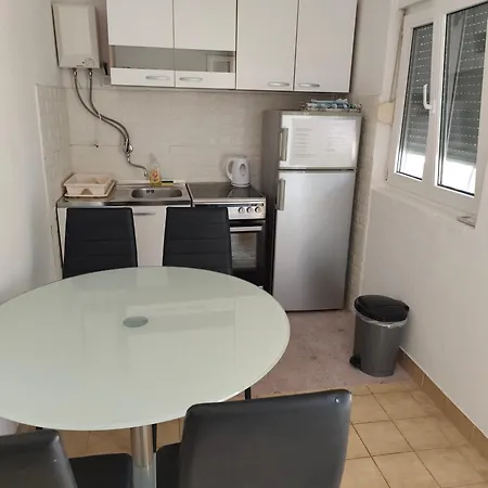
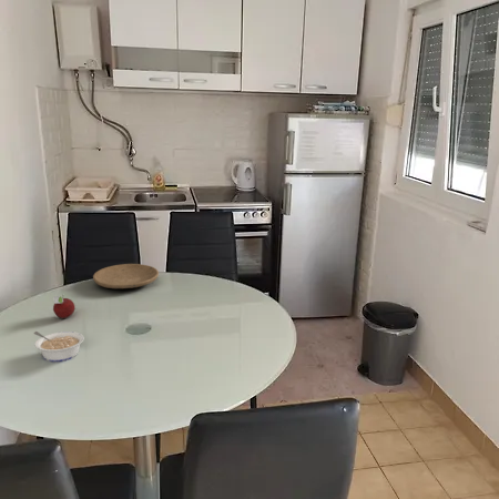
+ plate [92,263,160,289]
+ fruit [52,295,75,319]
+ legume [33,330,85,363]
